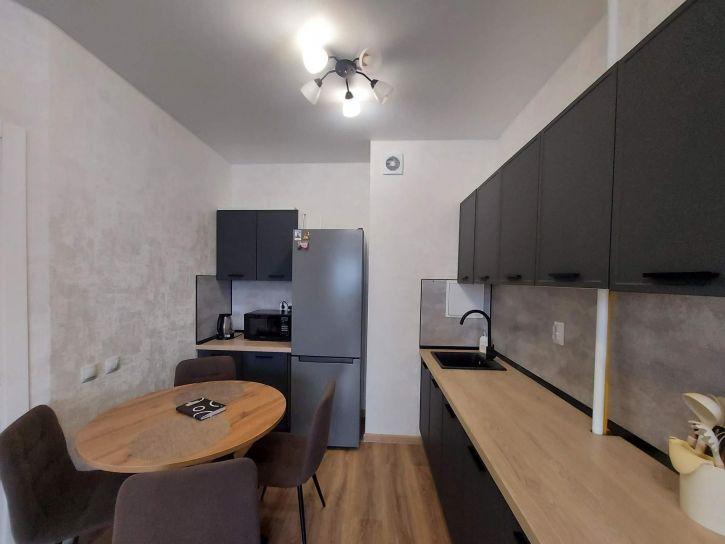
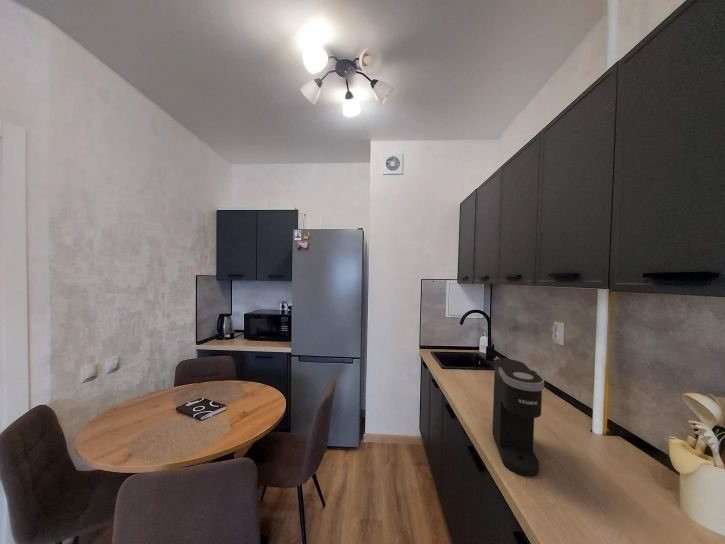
+ coffee maker [491,358,545,478]
